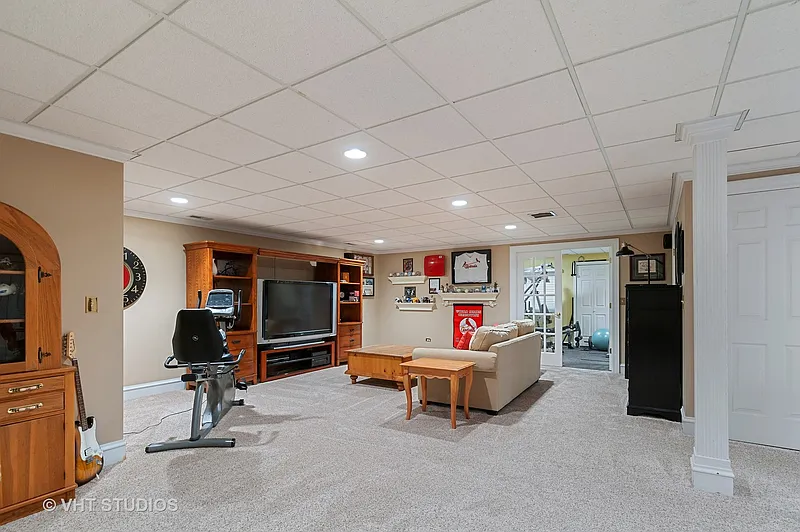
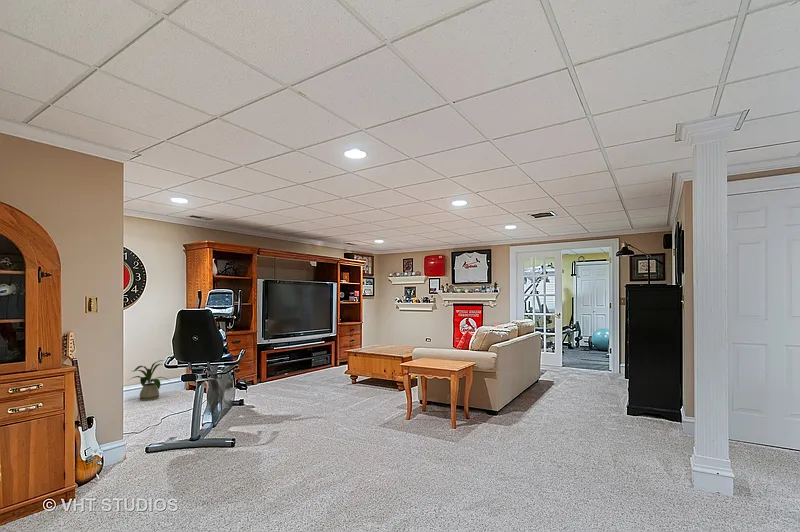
+ house plant [128,359,173,402]
